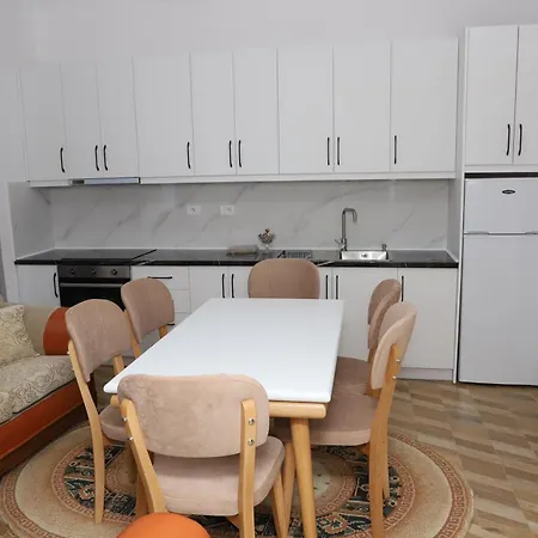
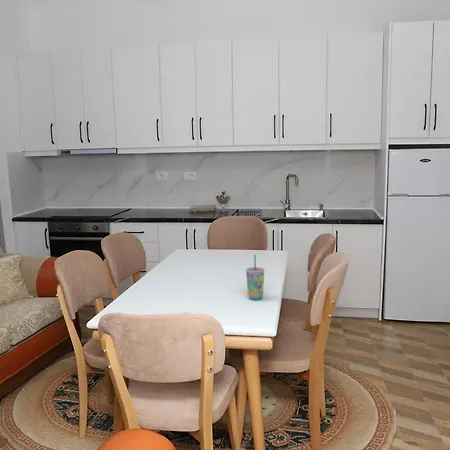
+ cup [245,254,265,301]
